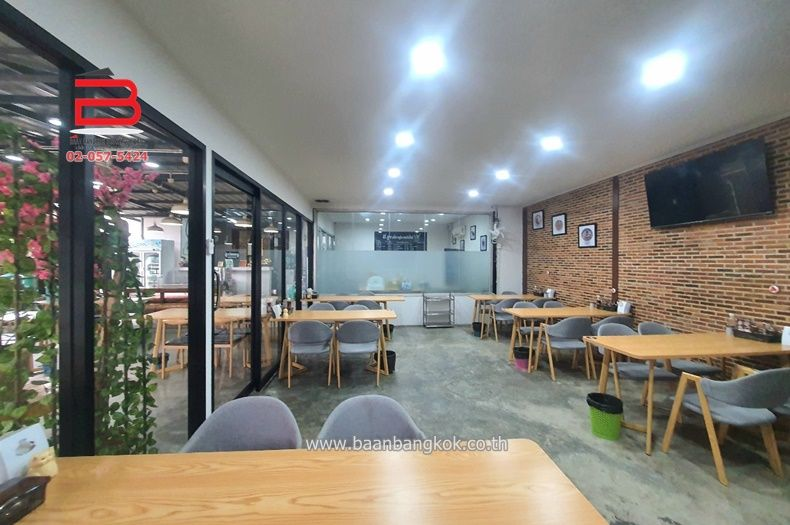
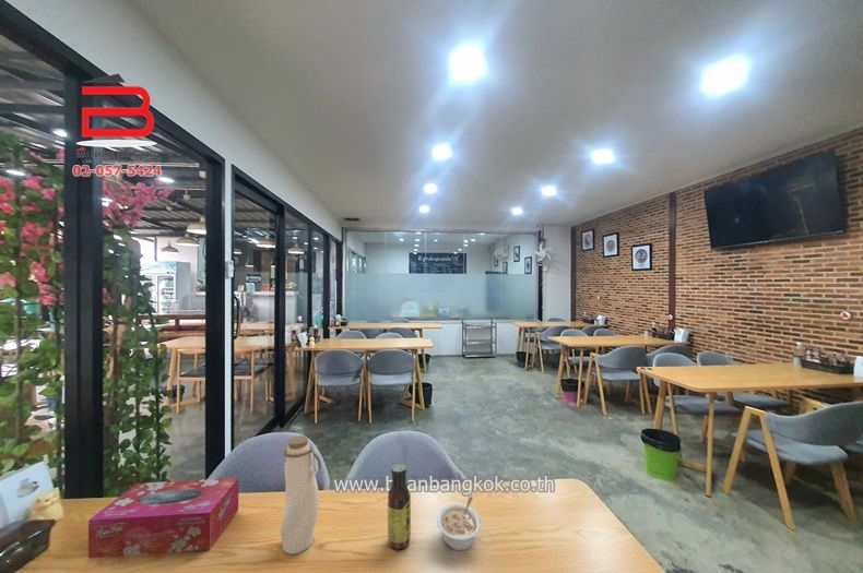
+ legume [436,496,482,552]
+ tissue box [87,477,239,559]
+ sauce bottle [387,463,412,550]
+ water bottle [280,434,322,554]
